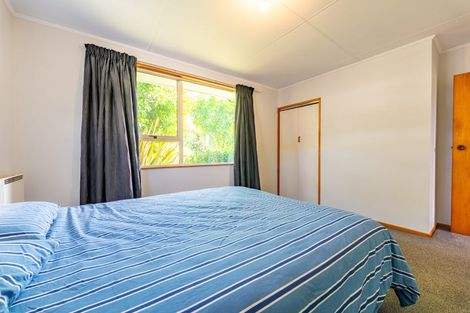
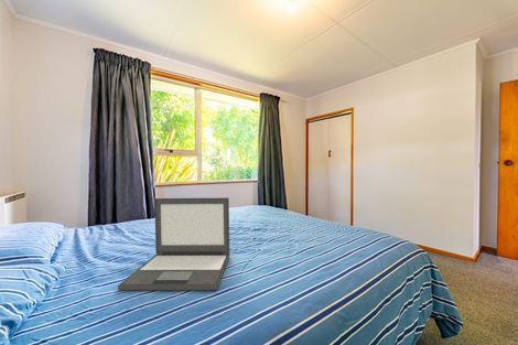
+ laptop [117,196,230,291]
